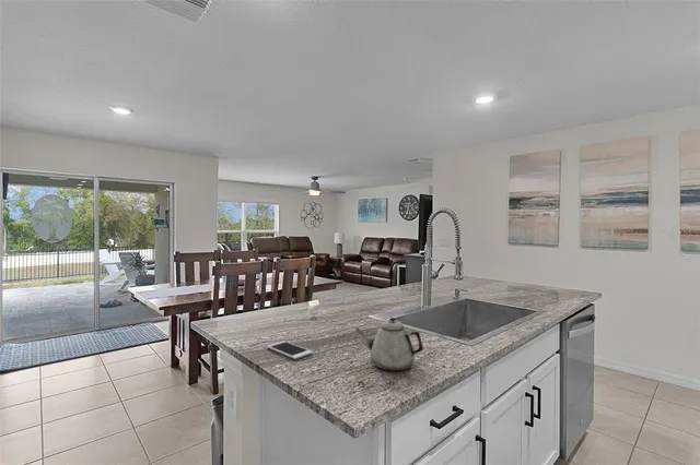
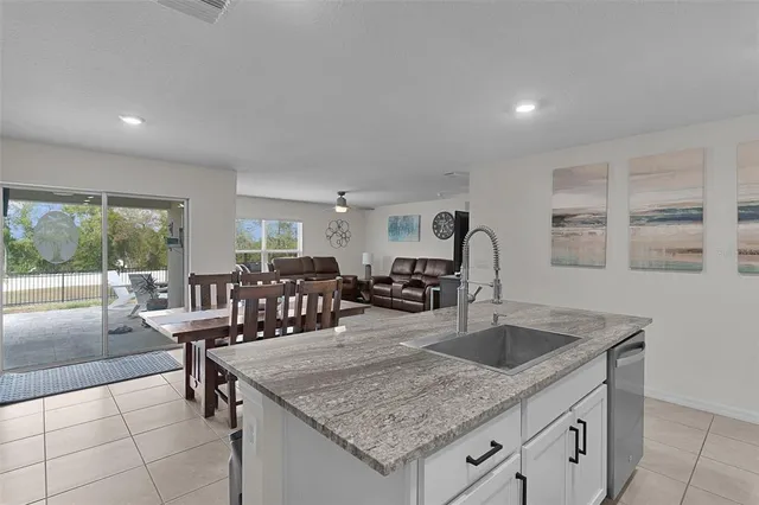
- cell phone [266,339,314,360]
- teapot [354,317,424,372]
